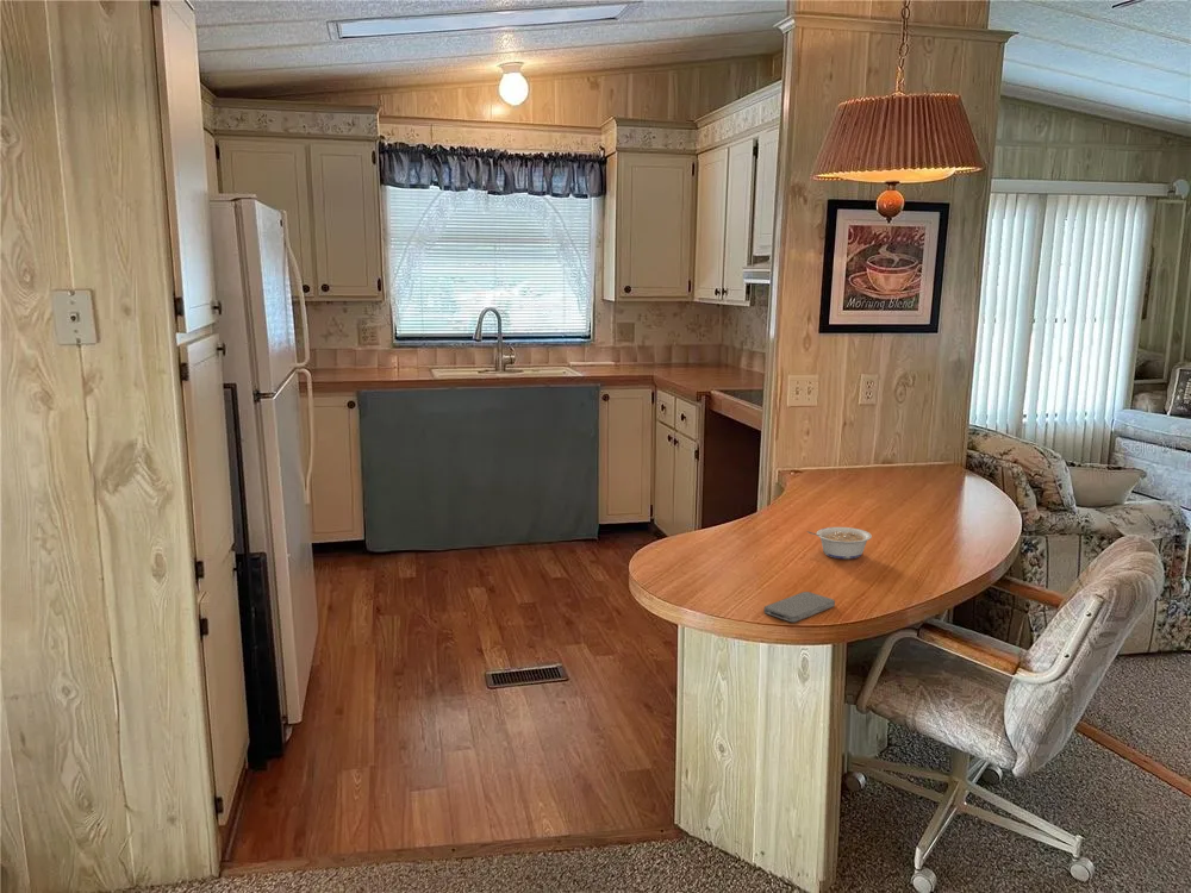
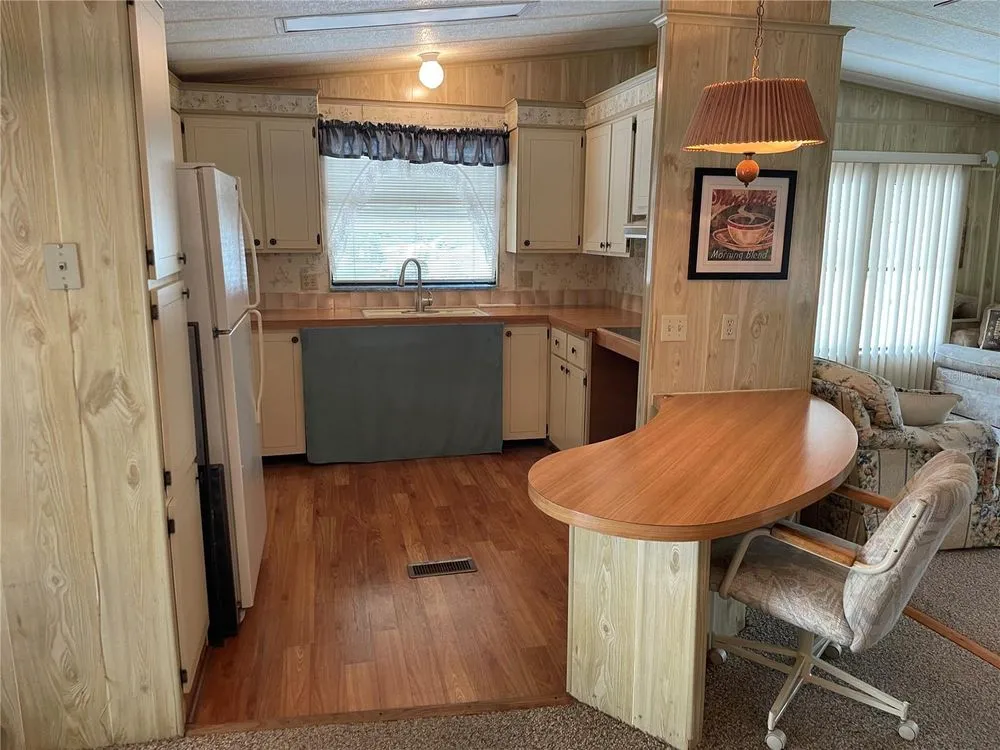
- legume [806,526,873,560]
- smartphone [763,591,836,623]
